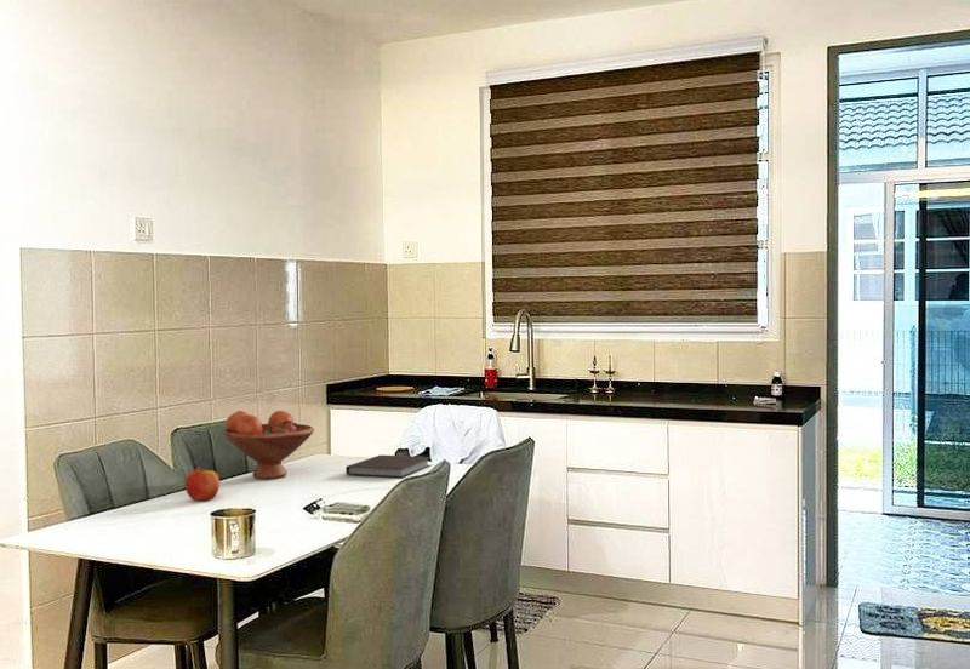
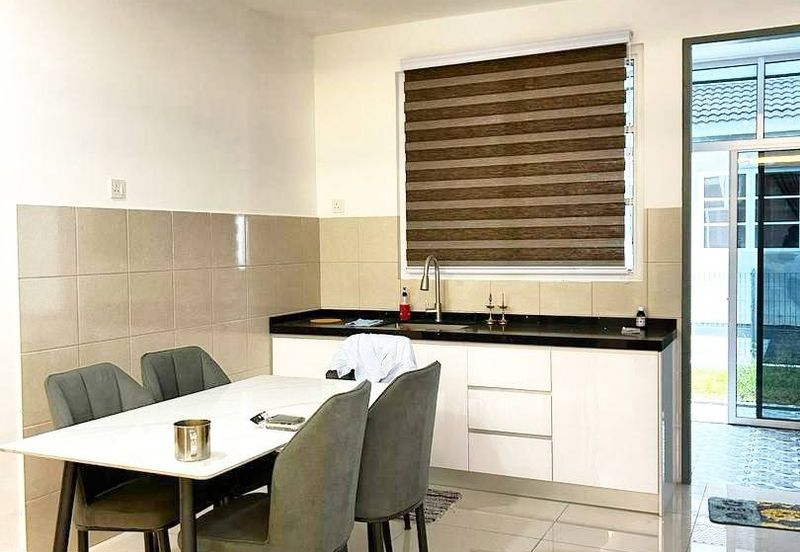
- fruit bowl [222,410,315,480]
- fruit [184,465,221,502]
- notebook [344,454,433,479]
